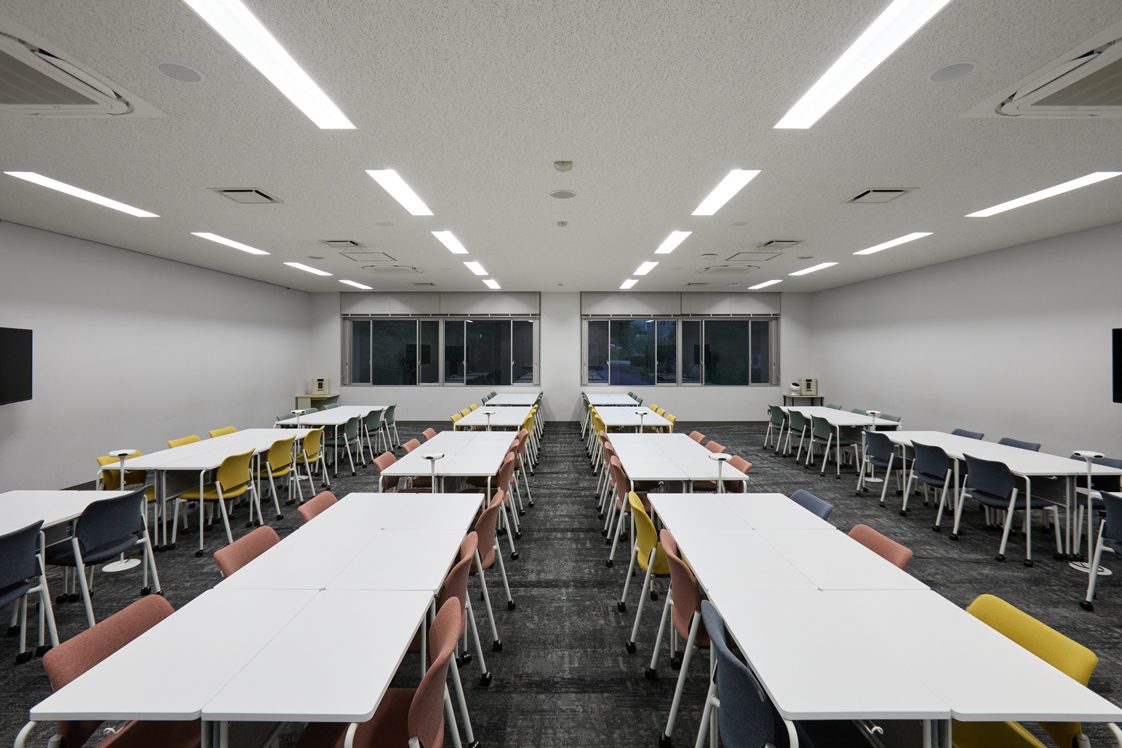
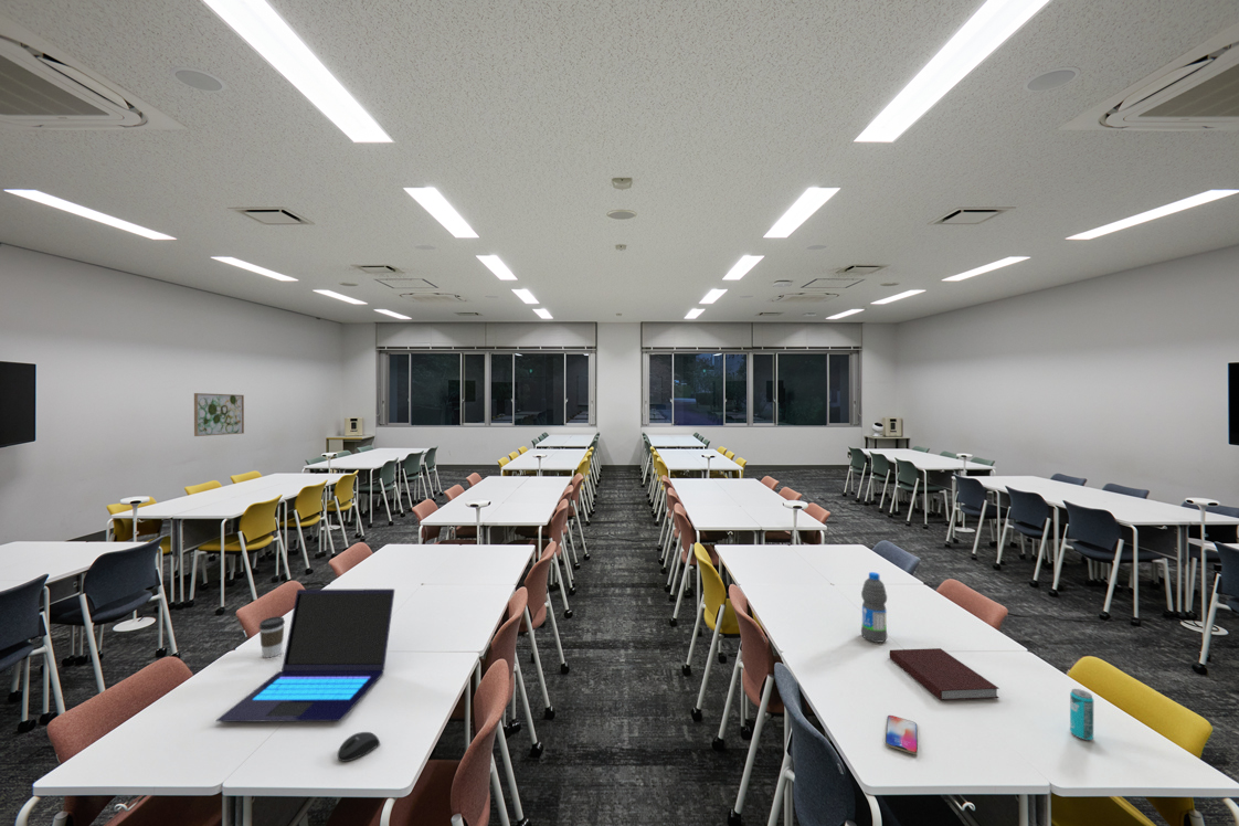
+ laptop [215,587,395,723]
+ coffee cup [258,615,286,659]
+ water bottle [860,571,888,644]
+ beverage can [1069,688,1094,741]
+ smartphone [885,714,919,755]
+ mouse [337,731,381,762]
+ notebook [888,647,1000,701]
+ wall art [193,392,245,437]
